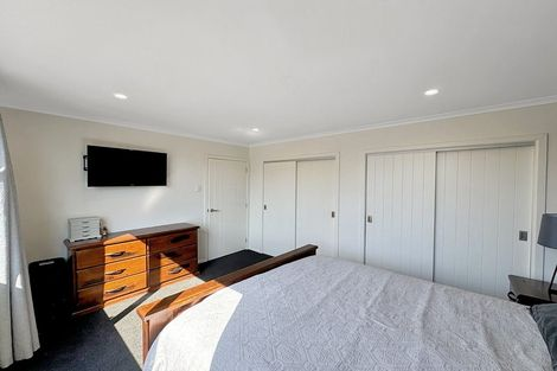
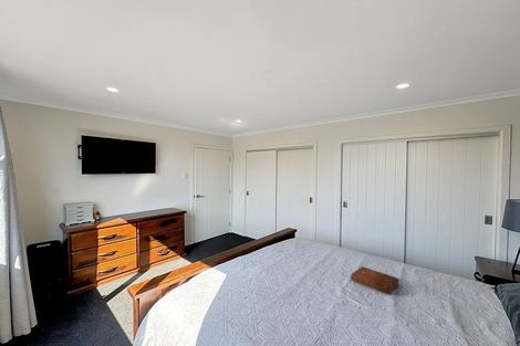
+ bible [350,265,401,295]
